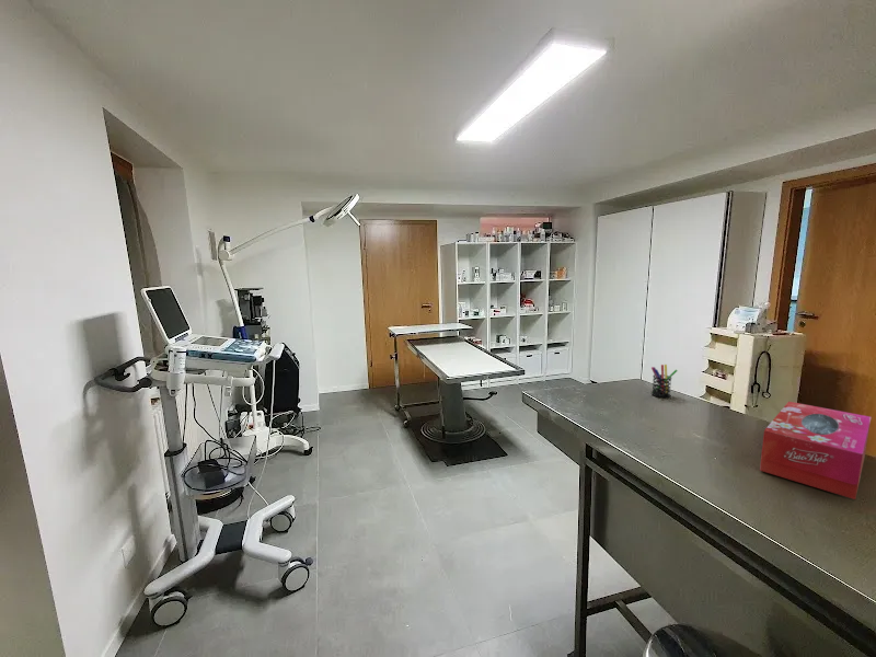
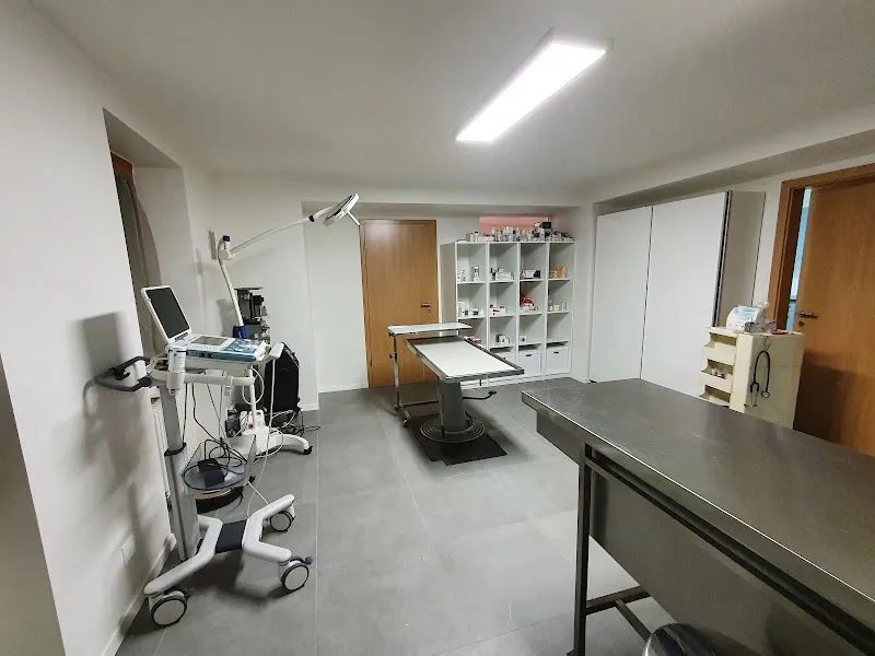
- pen holder [650,364,679,399]
- tissue box [759,401,872,500]
